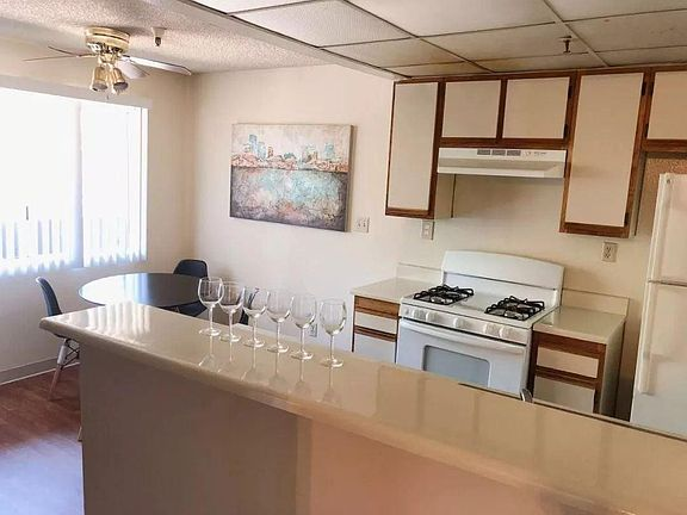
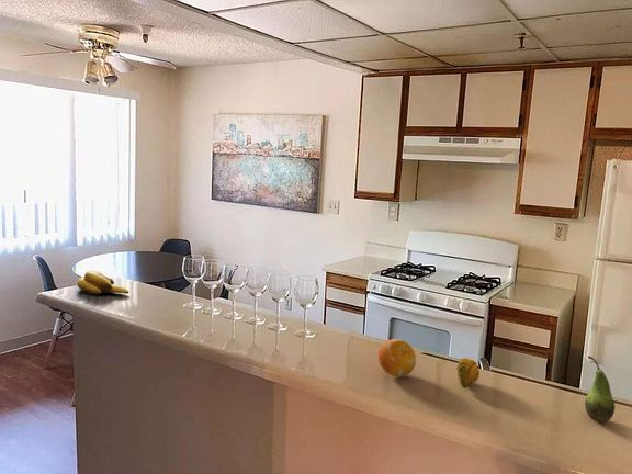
+ orange [456,357,481,388]
+ fruit [584,354,616,424]
+ fruit [377,338,417,377]
+ banana [77,269,129,295]
